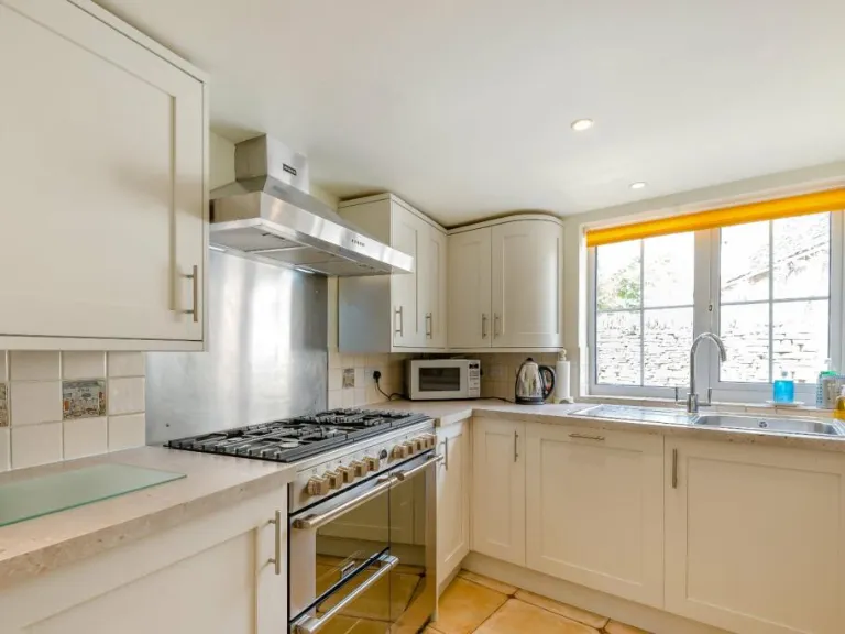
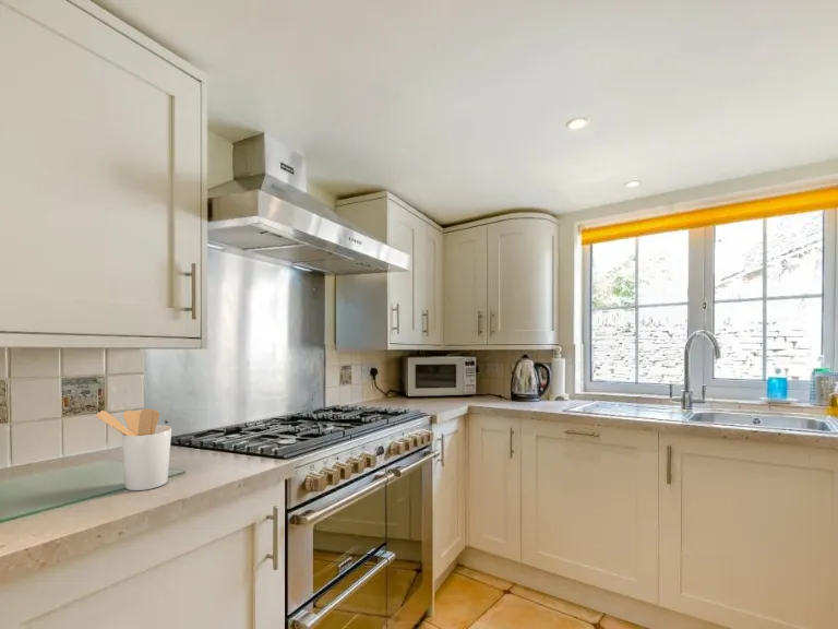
+ utensil holder [95,407,172,491]
